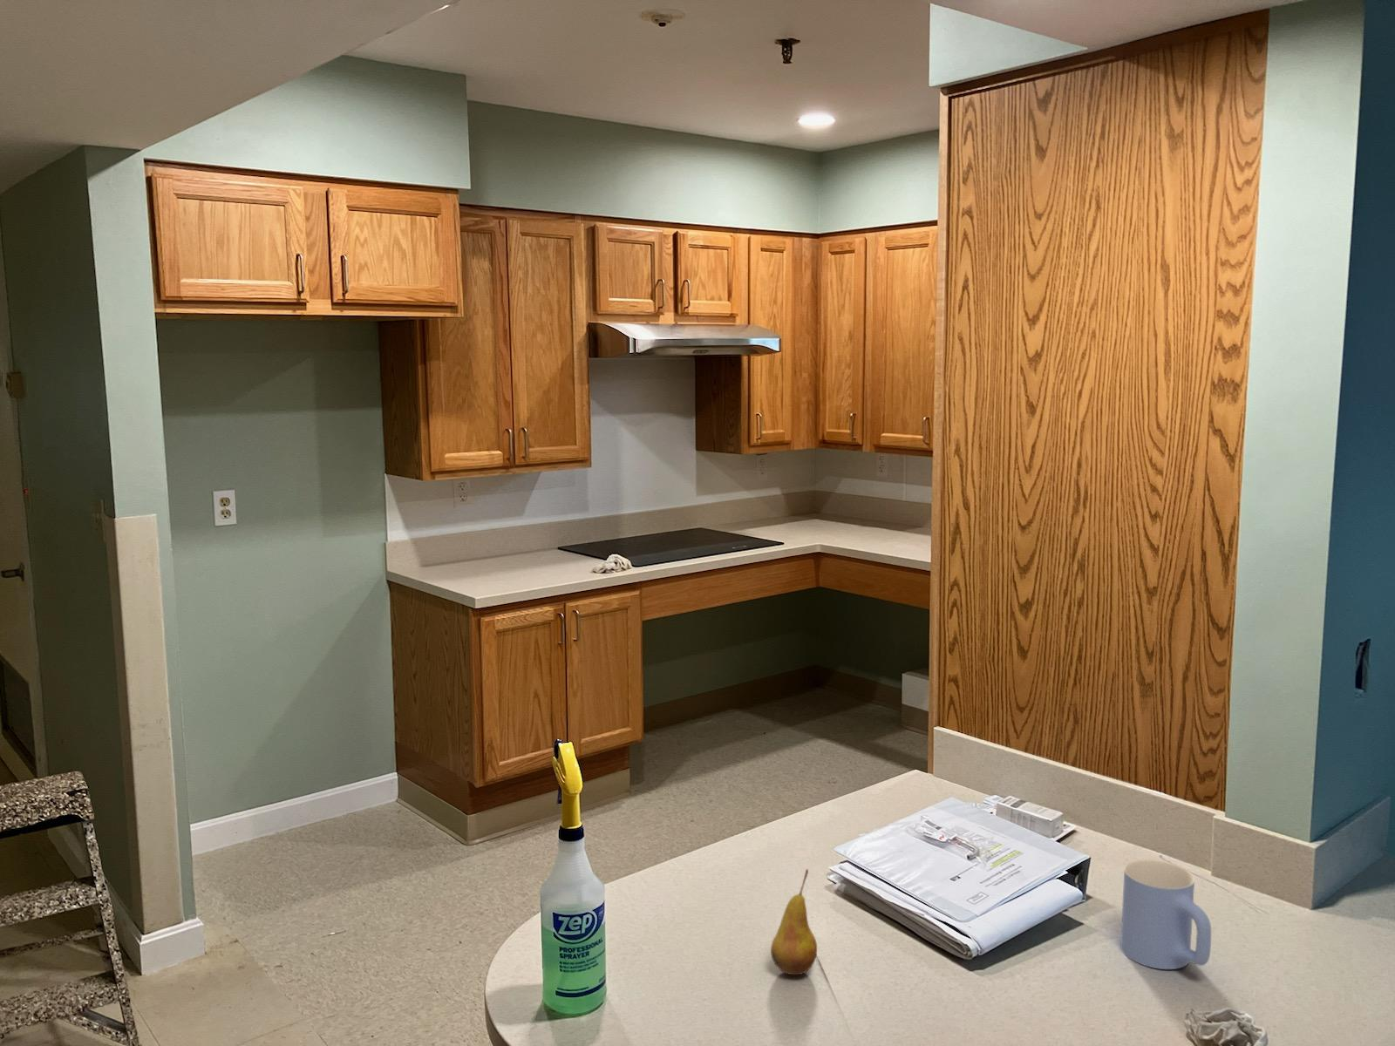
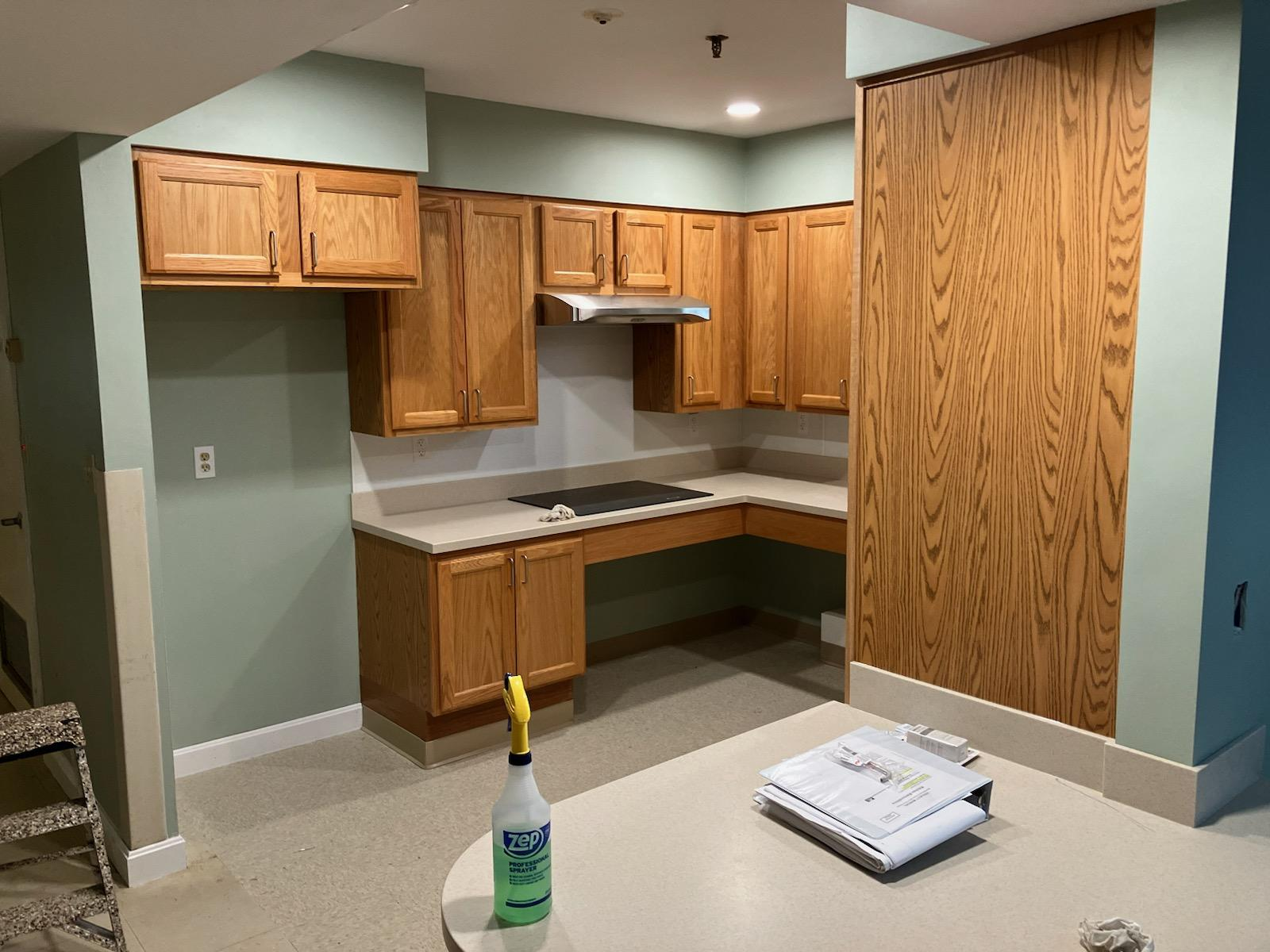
- fruit [770,868,818,976]
- mug [1119,858,1212,970]
